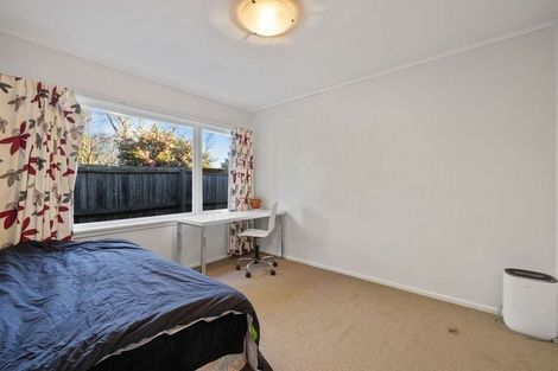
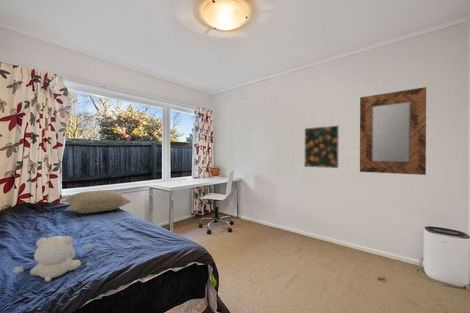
+ home mirror [359,86,427,176]
+ teddy bear [12,235,93,283]
+ pillow [64,189,132,215]
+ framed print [303,125,340,169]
